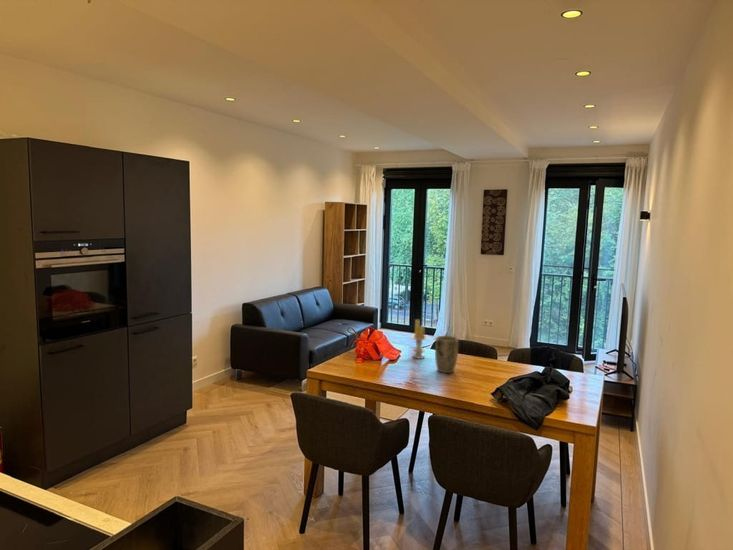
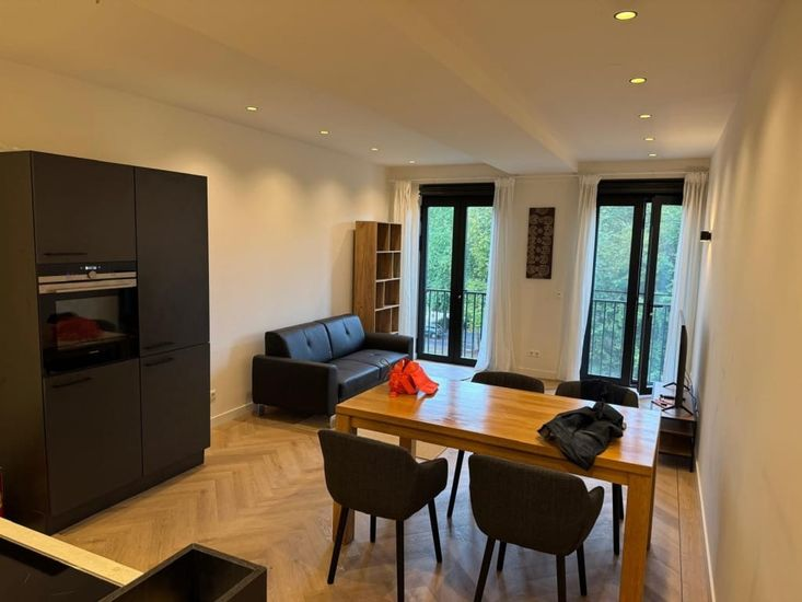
- candle [409,318,430,360]
- plant pot [434,335,459,374]
